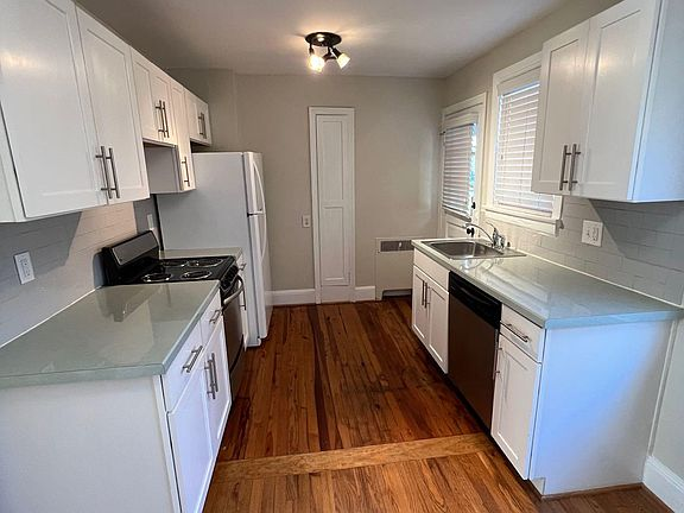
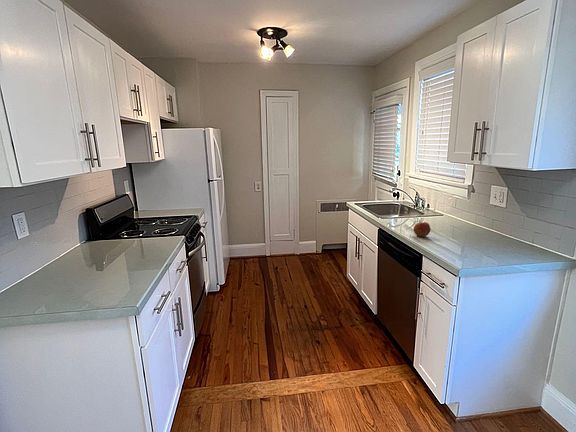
+ apple [413,220,431,238]
